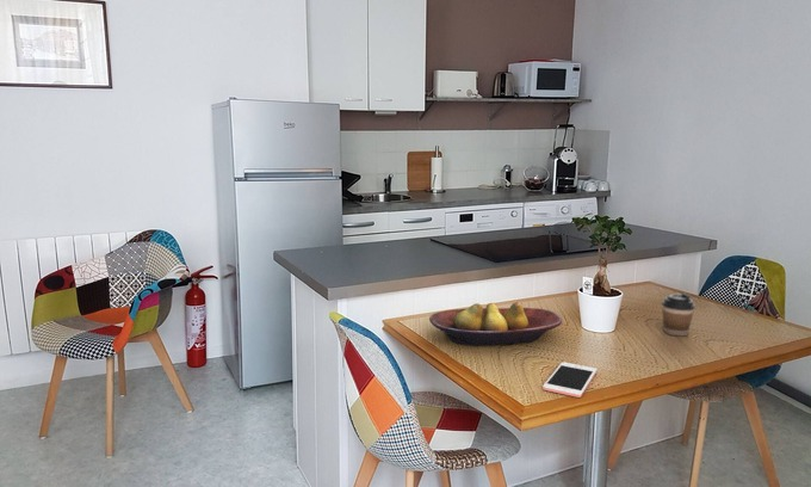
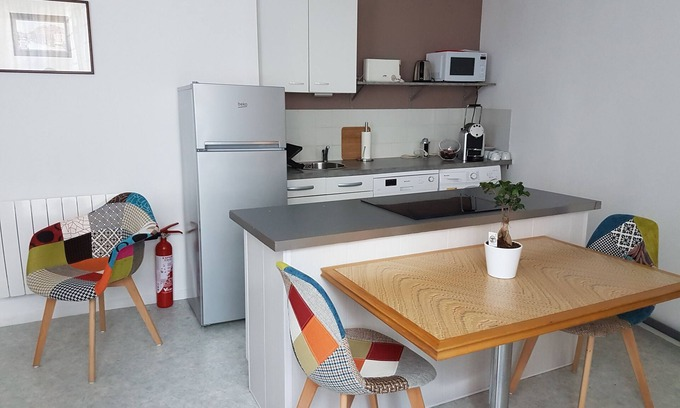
- cell phone [541,360,598,399]
- coffee cup [661,292,697,338]
- fruit bowl [428,301,563,346]
